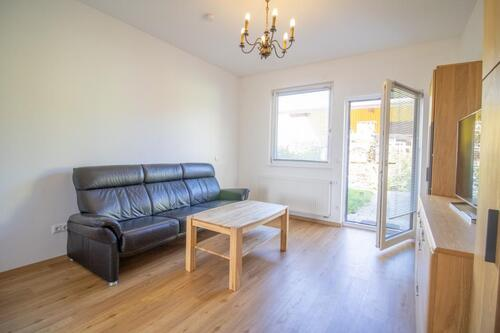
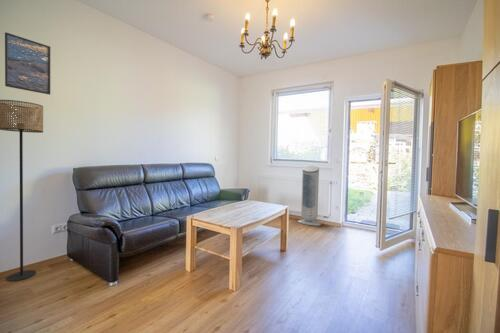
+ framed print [4,31,51,96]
+ air purifier [296,165,322,227]
+ floor lamp [0,99,44,282]
